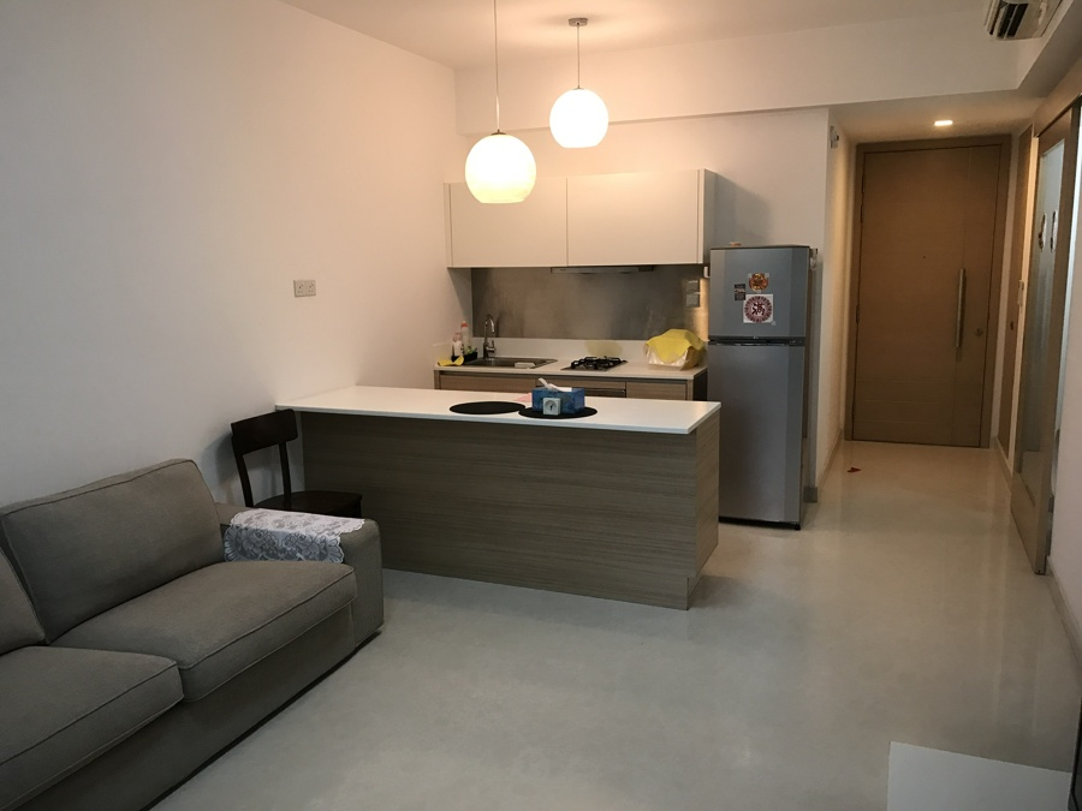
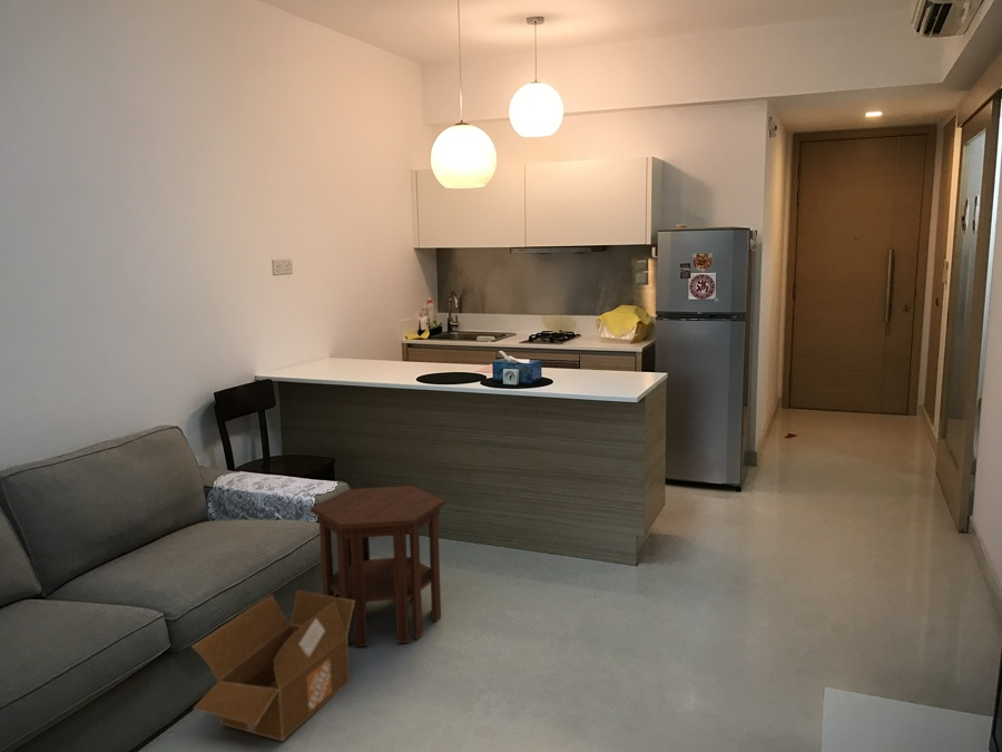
+ side table [310,485,446,647]
+ cardboard box [190,589,355,742]
